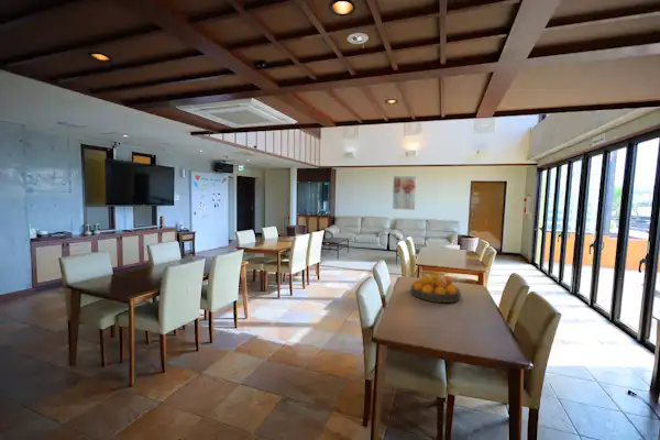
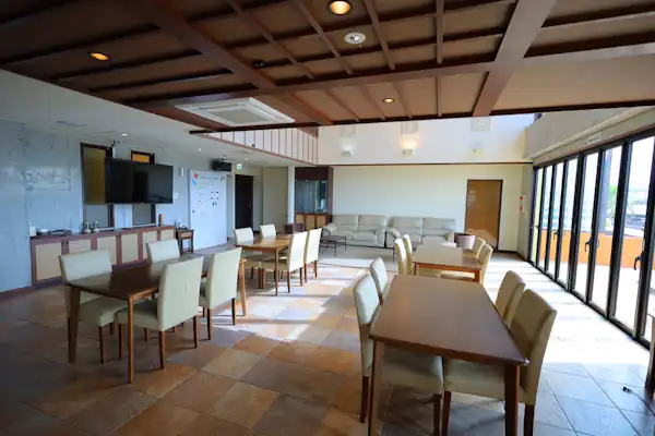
- fruit bowl [410,271,462,304]
- wall art [392,175,417,211]
